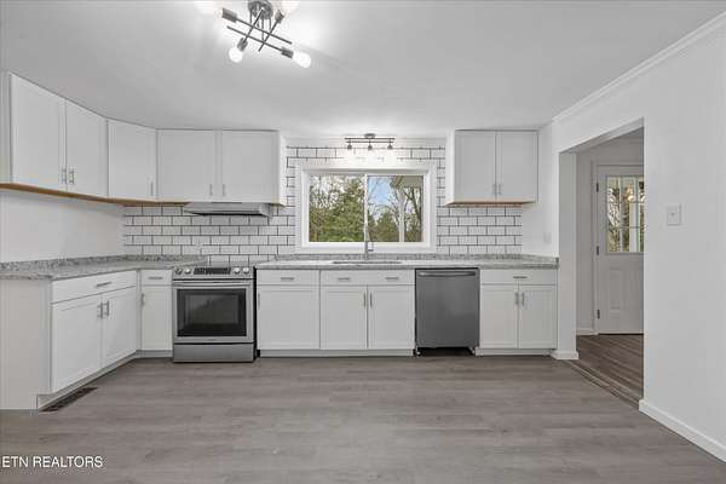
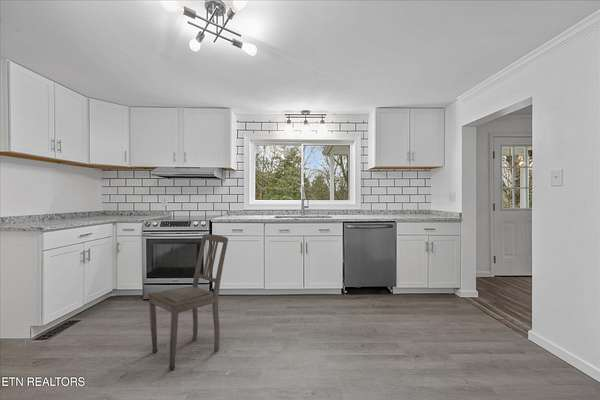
+ dining chair [147,233,229,371]
